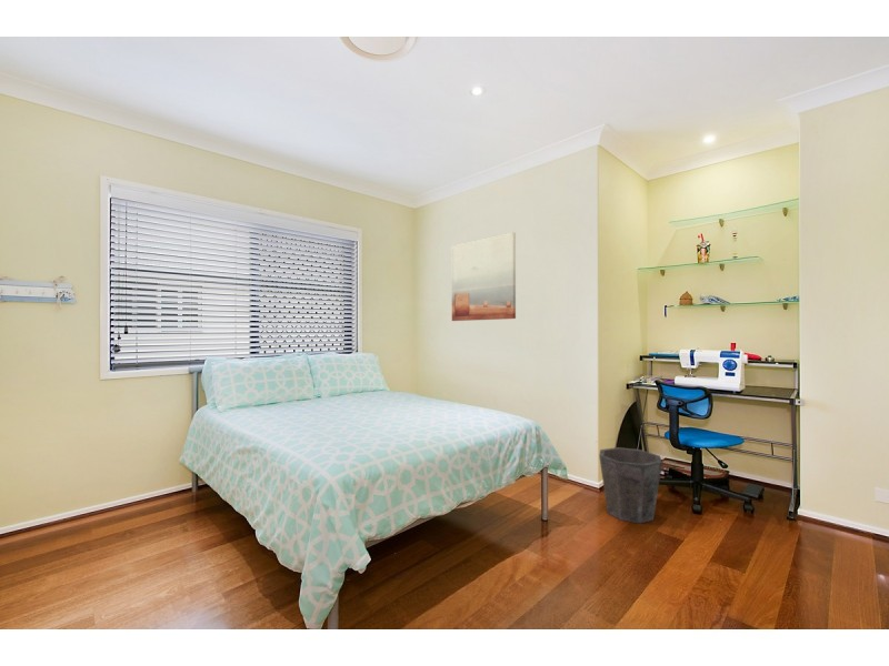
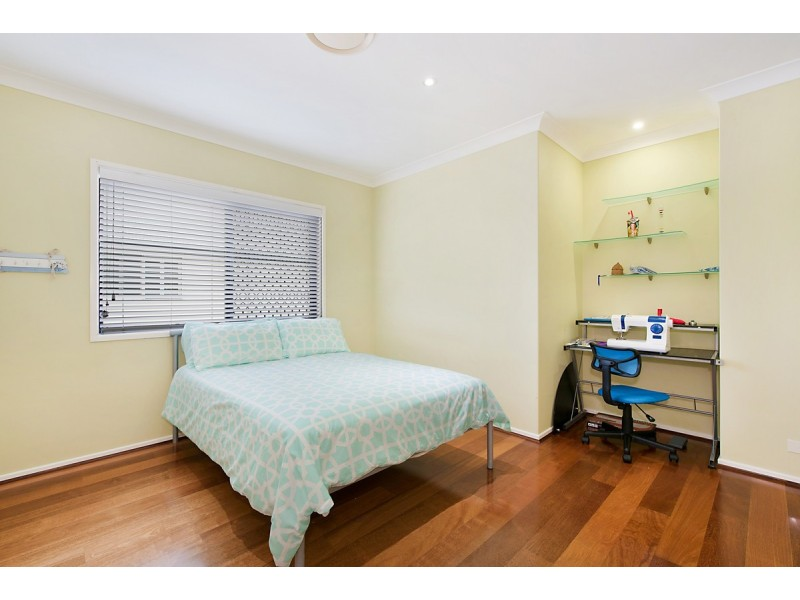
- wall art [451,231,517,322]
- waste bin [598,446,663,524]
